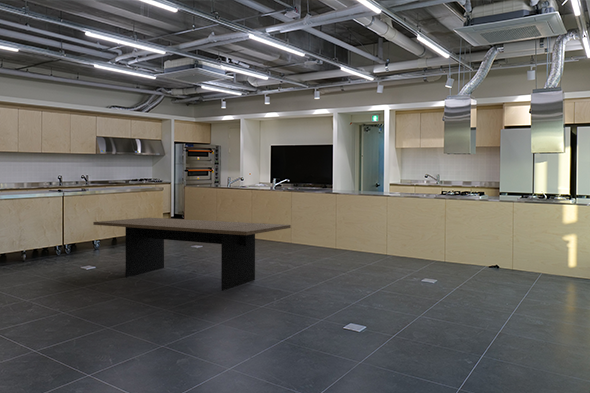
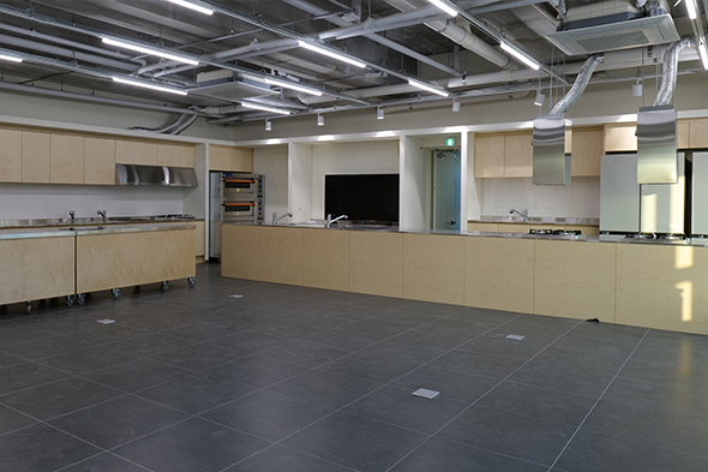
- dining table [93,217,292,292]
